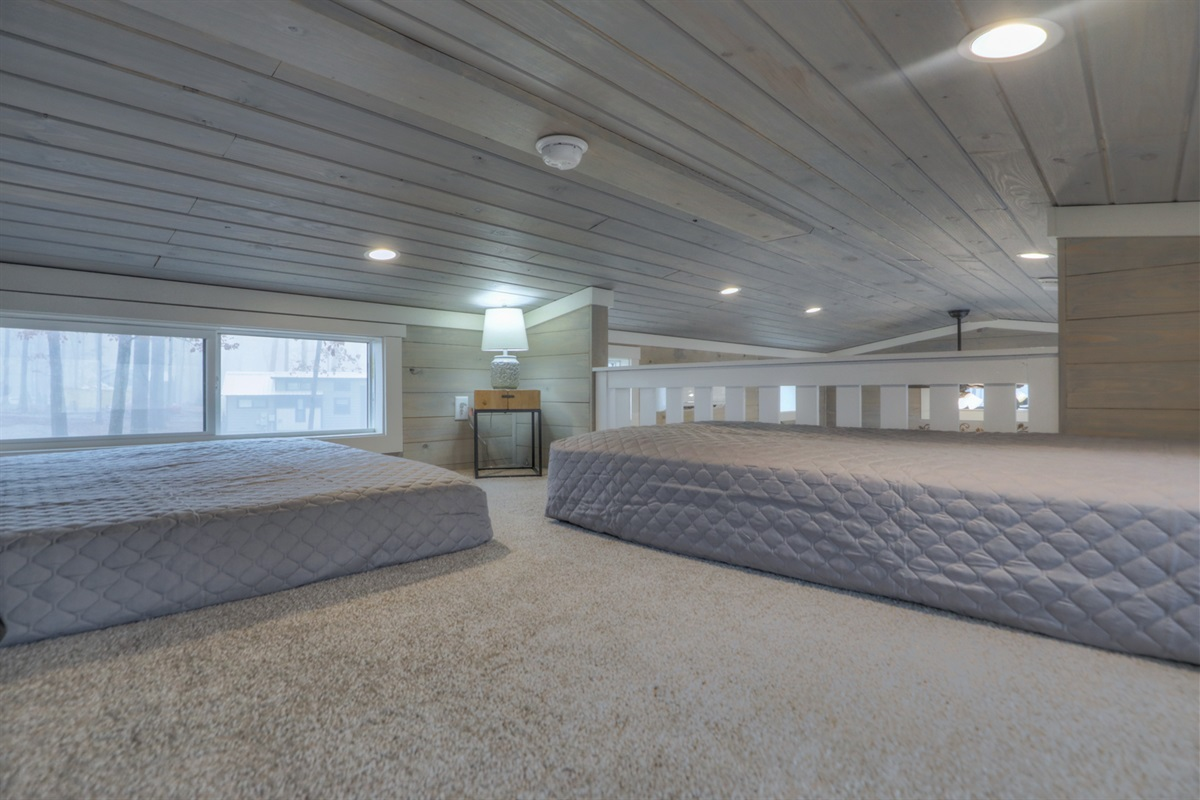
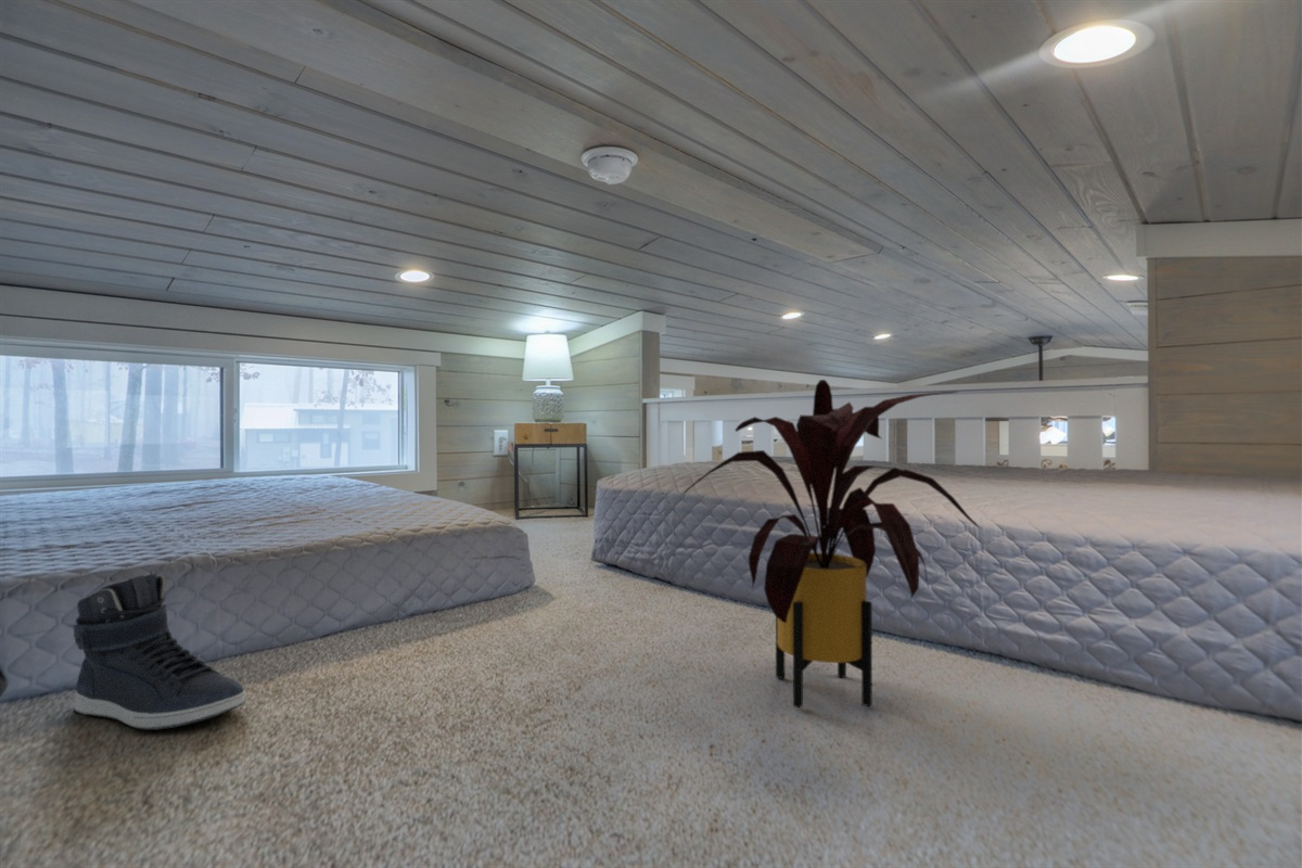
+ house plant [680,379,981,709]
+ sneaker [73,573,247,731]
